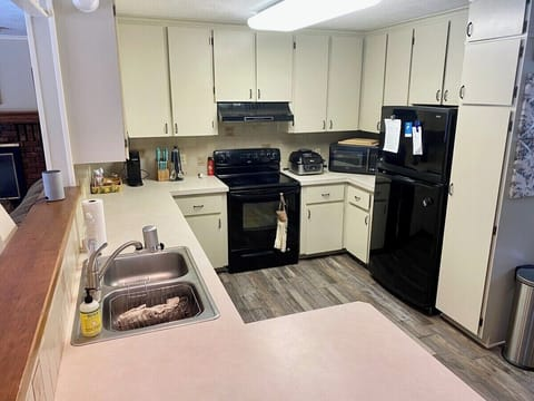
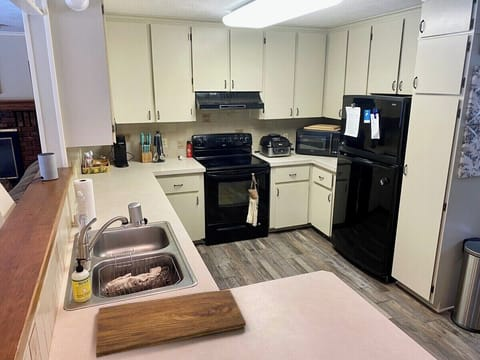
+ cutting board [95,289,247,359]
